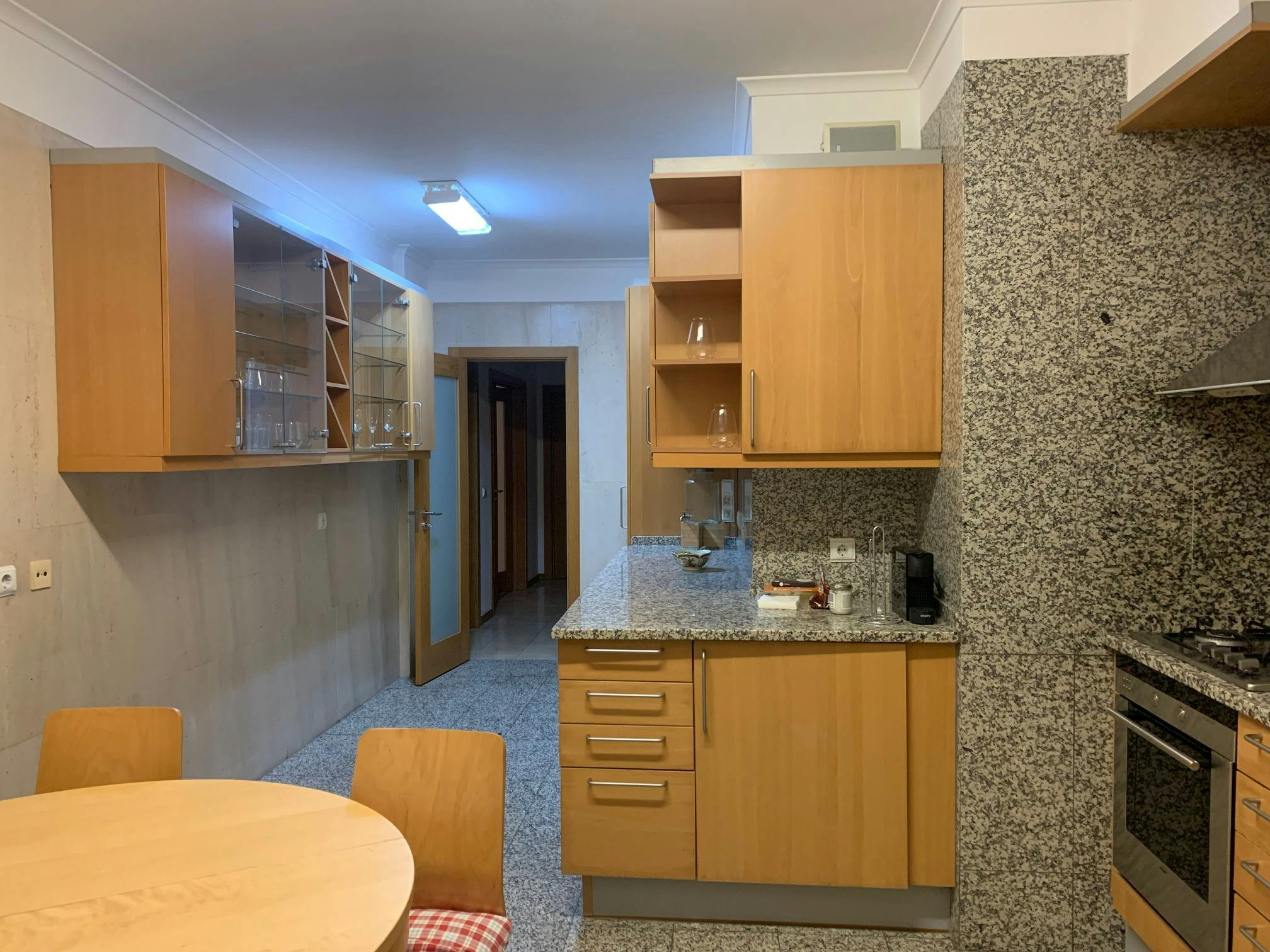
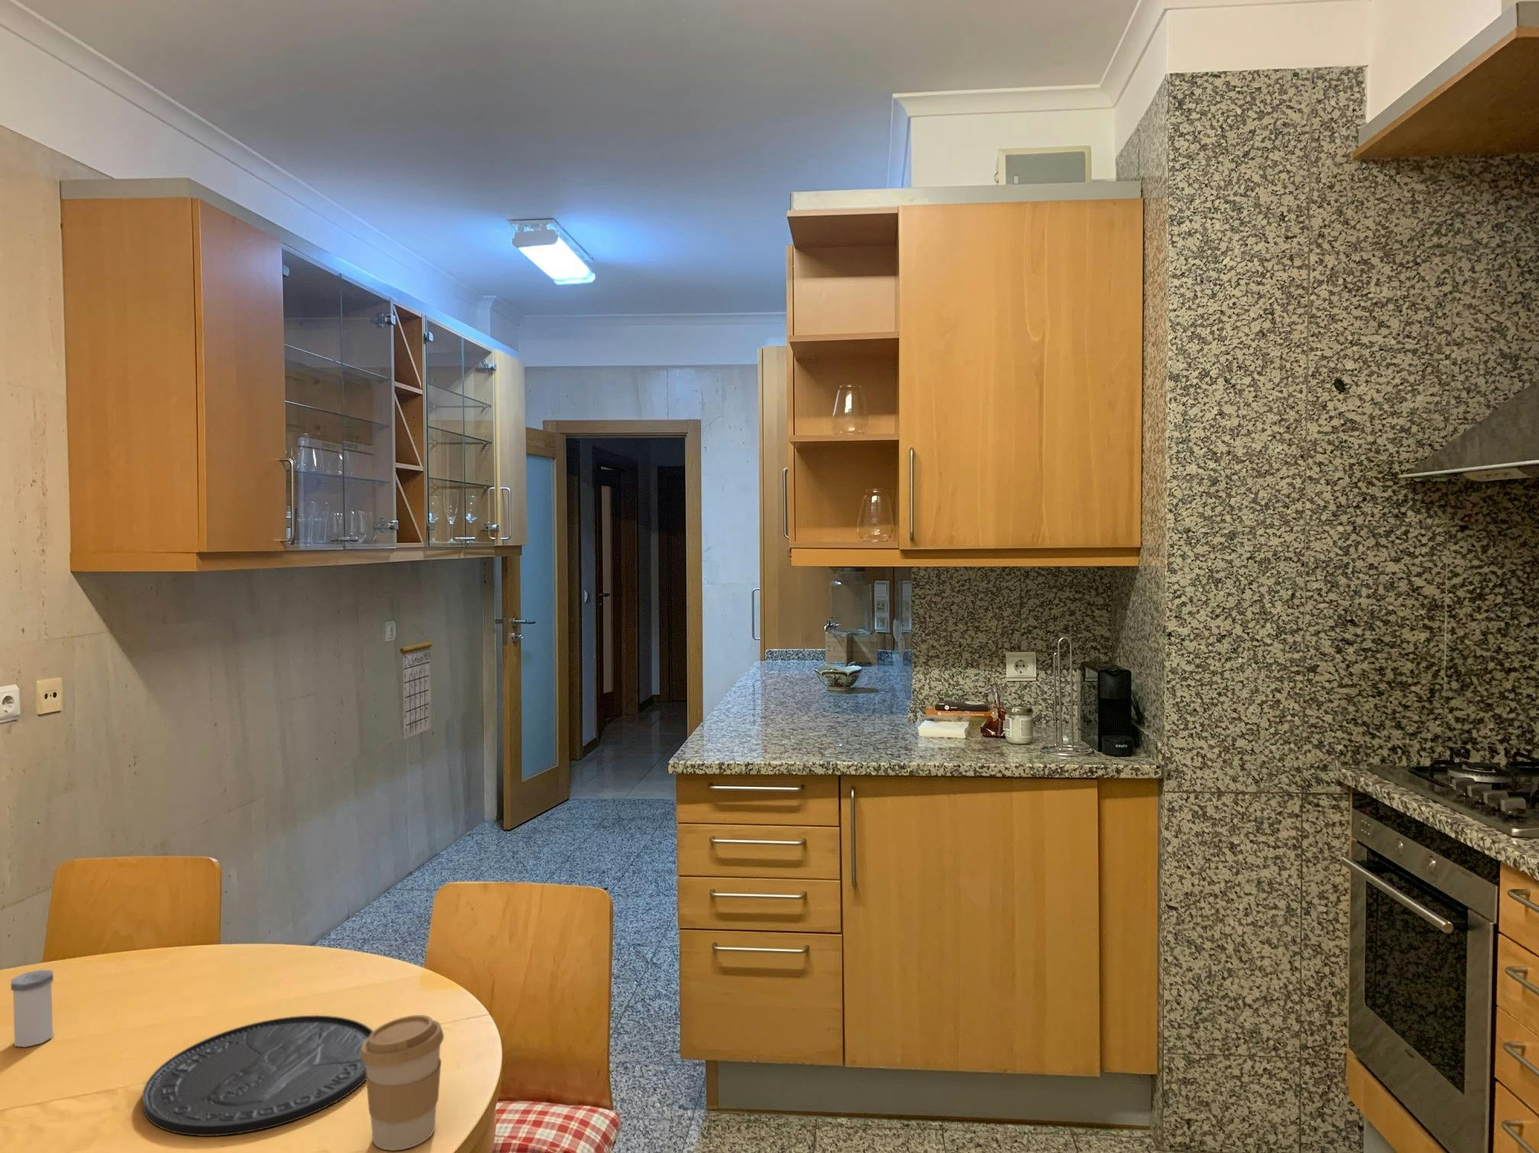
+ calendar [399,624,433,740]
+ coffee cup [360,1014,445,1152]
+ plate [142,1015,373,1137]
+ salt shaker [10,969,55,1048]
